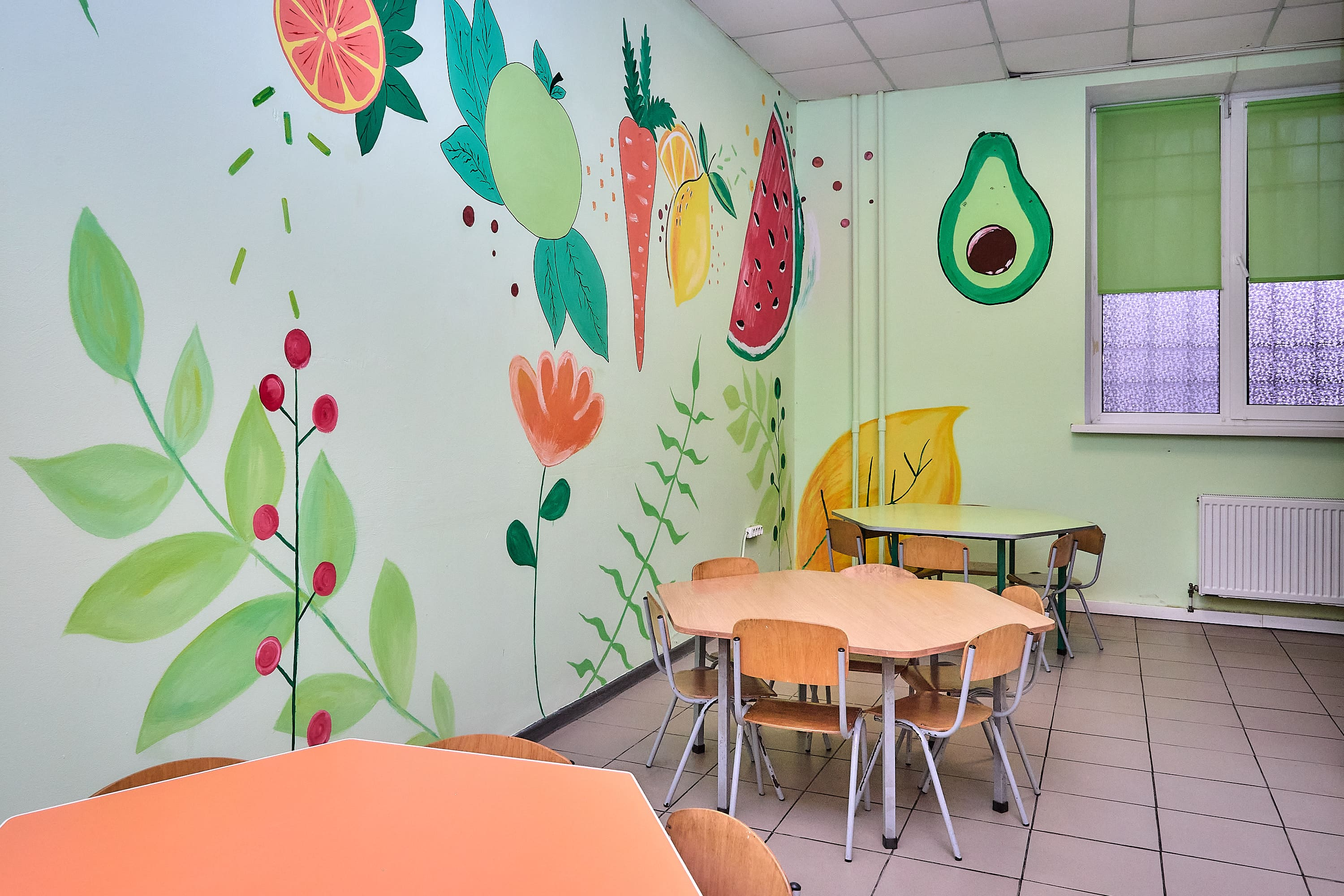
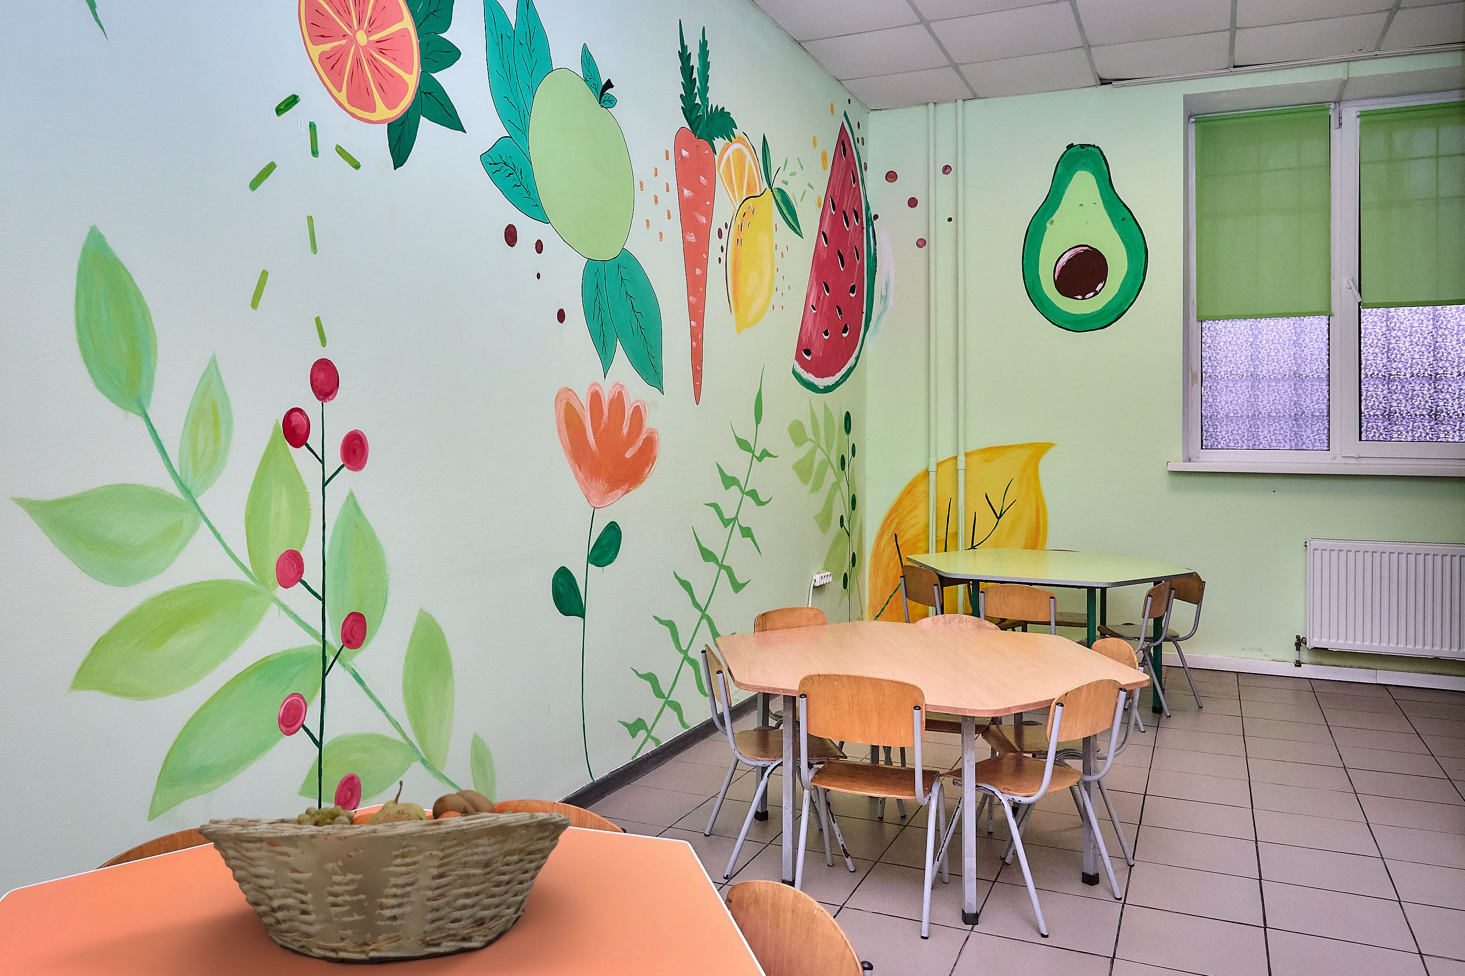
+ fruit basket [197,780,572,965]
